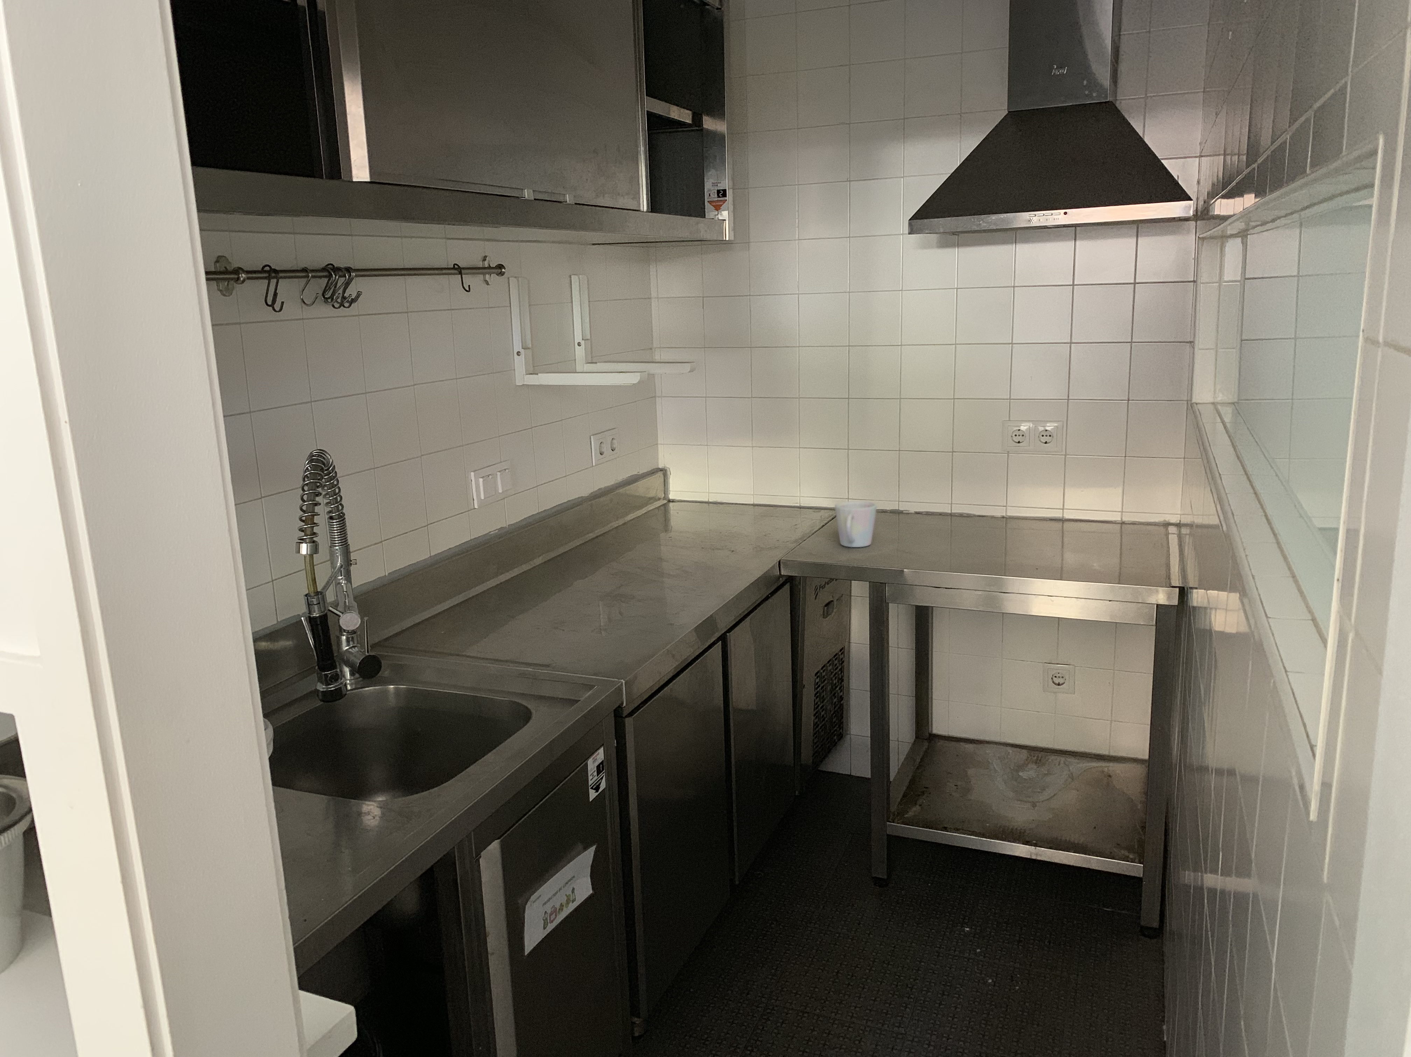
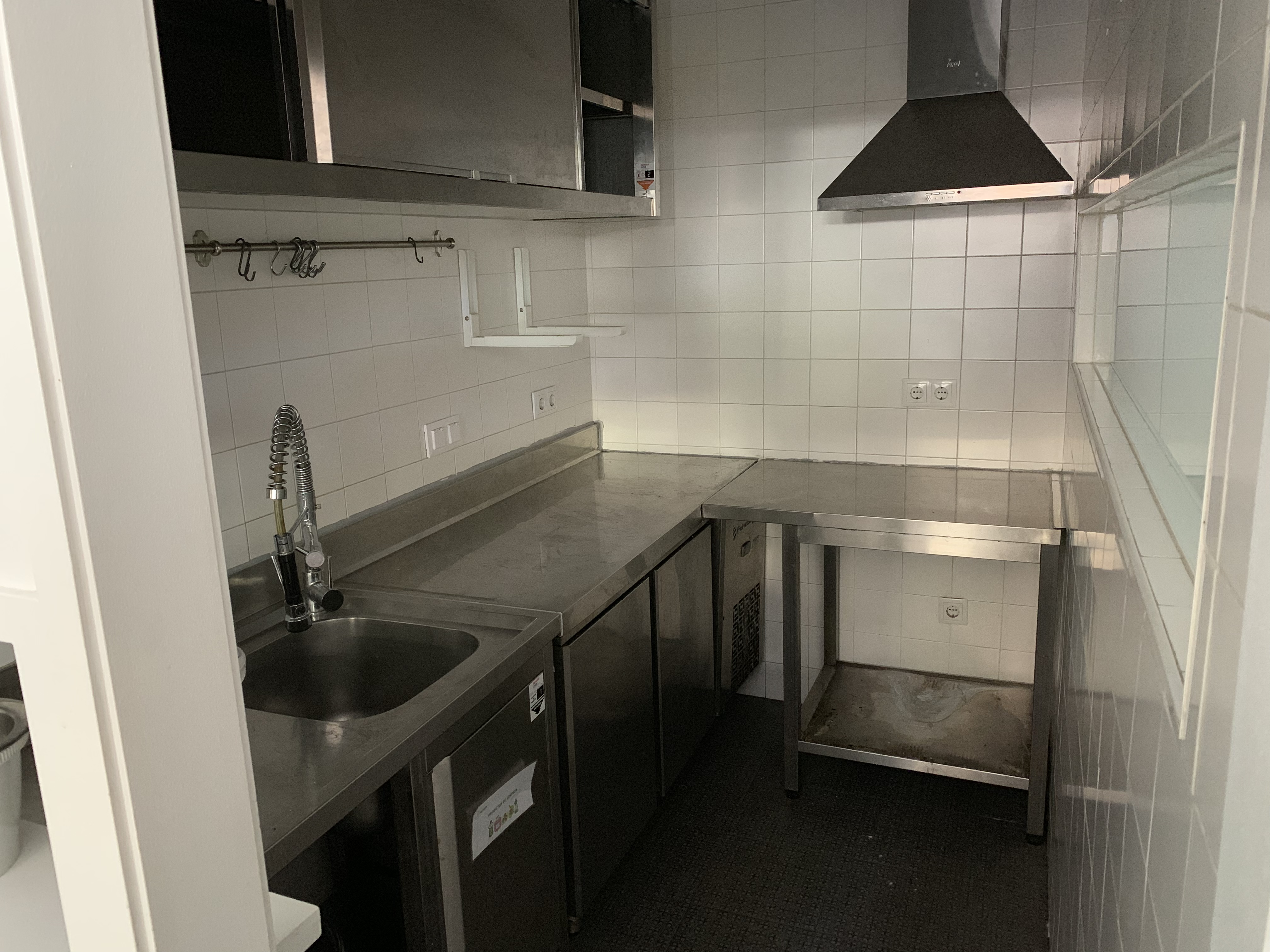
- mug [834,501,878,547]
